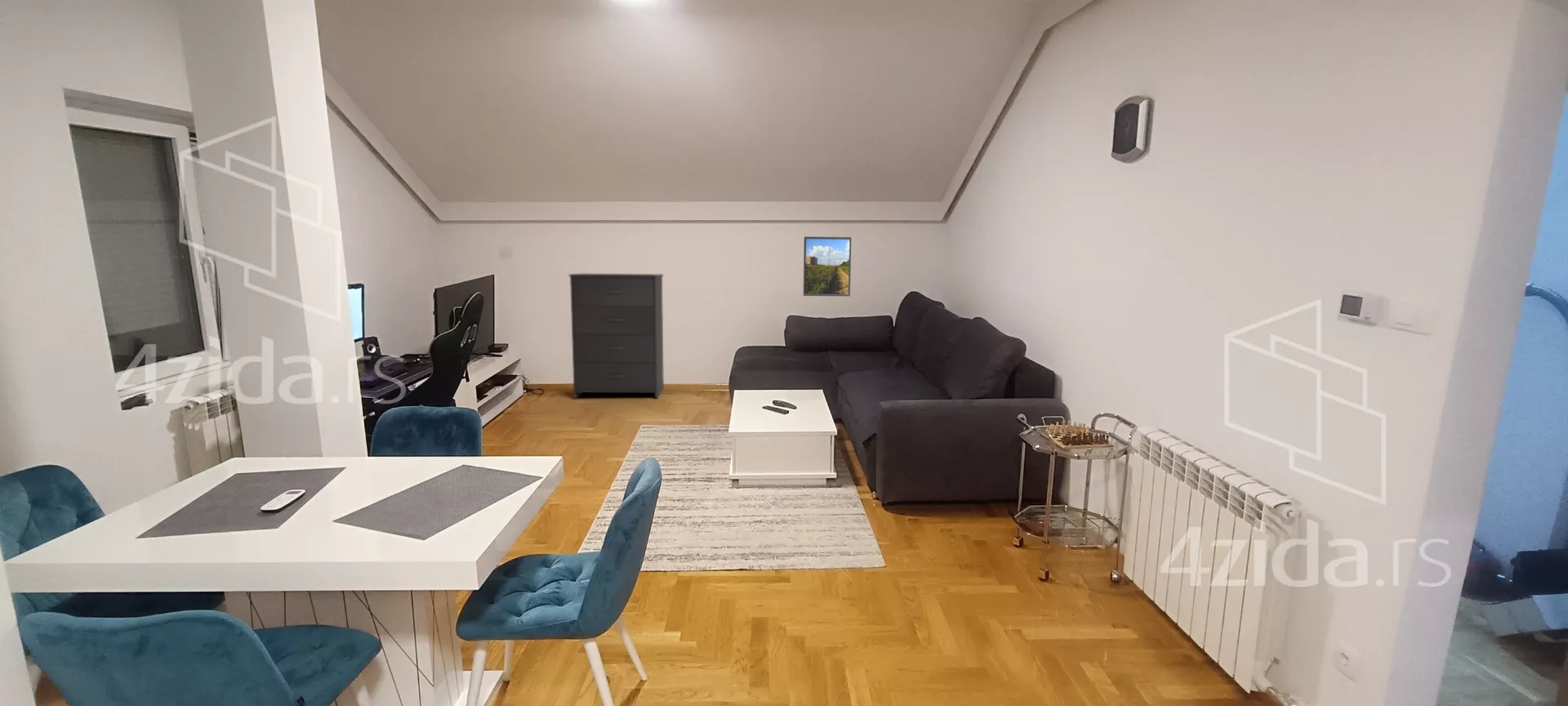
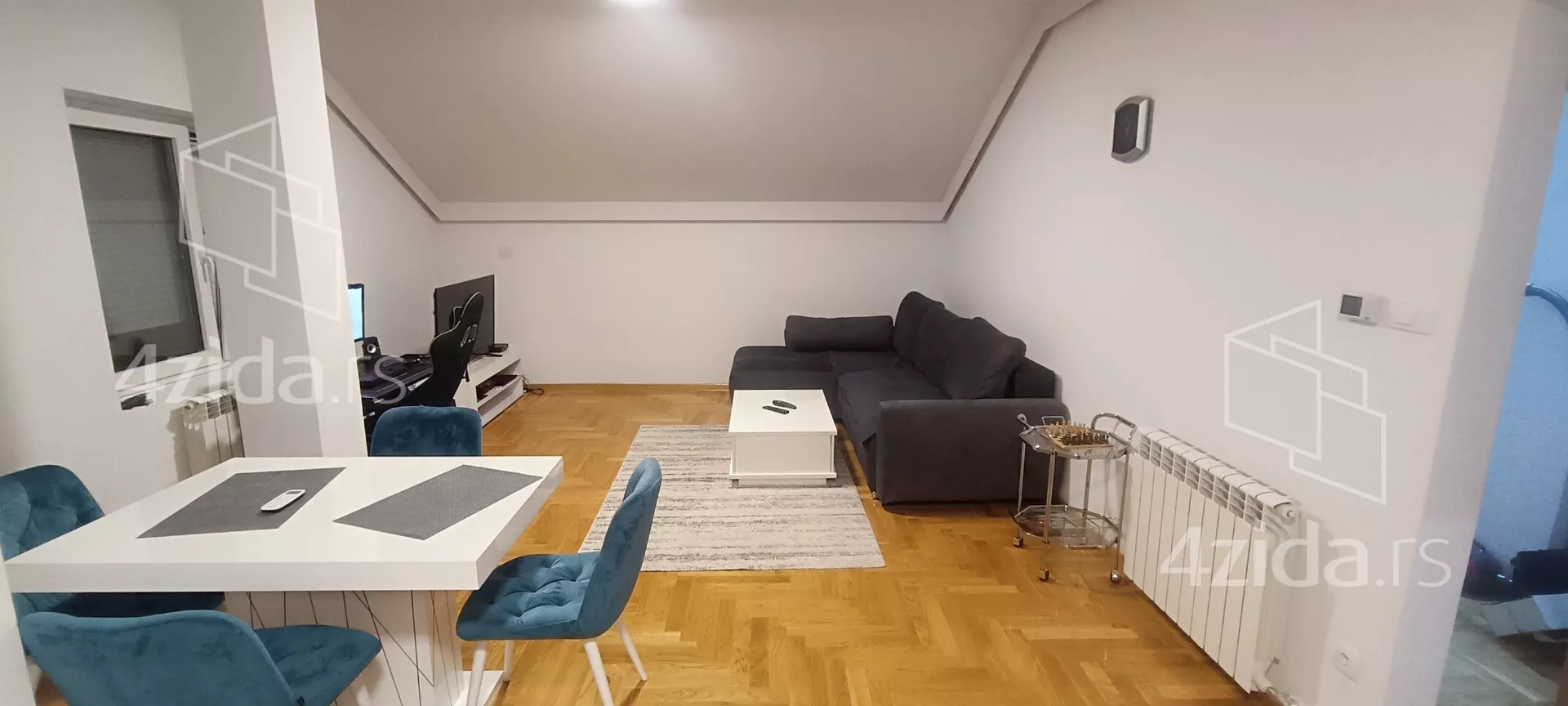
- dresser [568,273,665,399]
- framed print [803,236,852,297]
